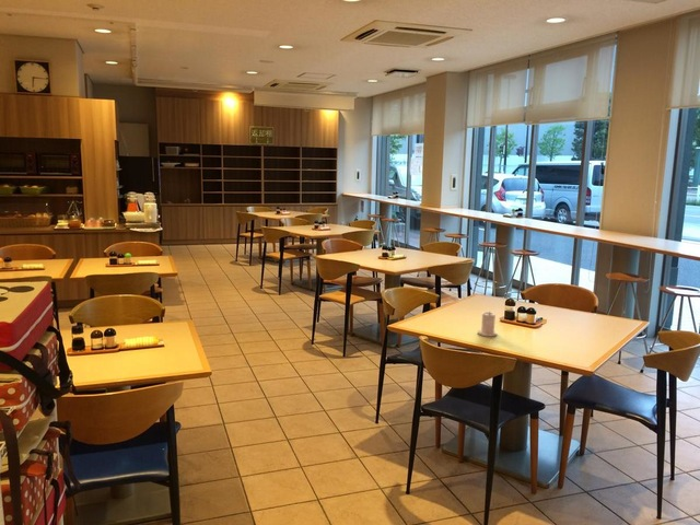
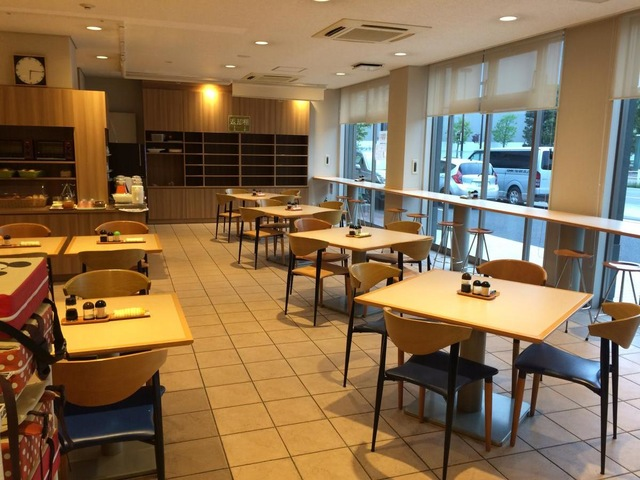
- candle [477,311,498,337]
